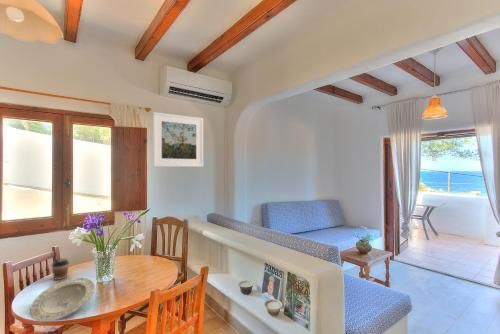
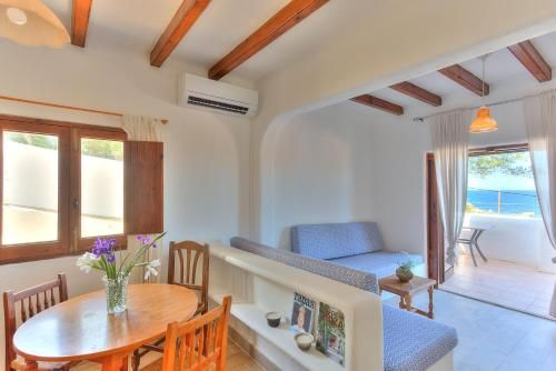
- coffee cup [51,257,70,281]
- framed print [152,111,204,168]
- plate [29,277,96,322]
